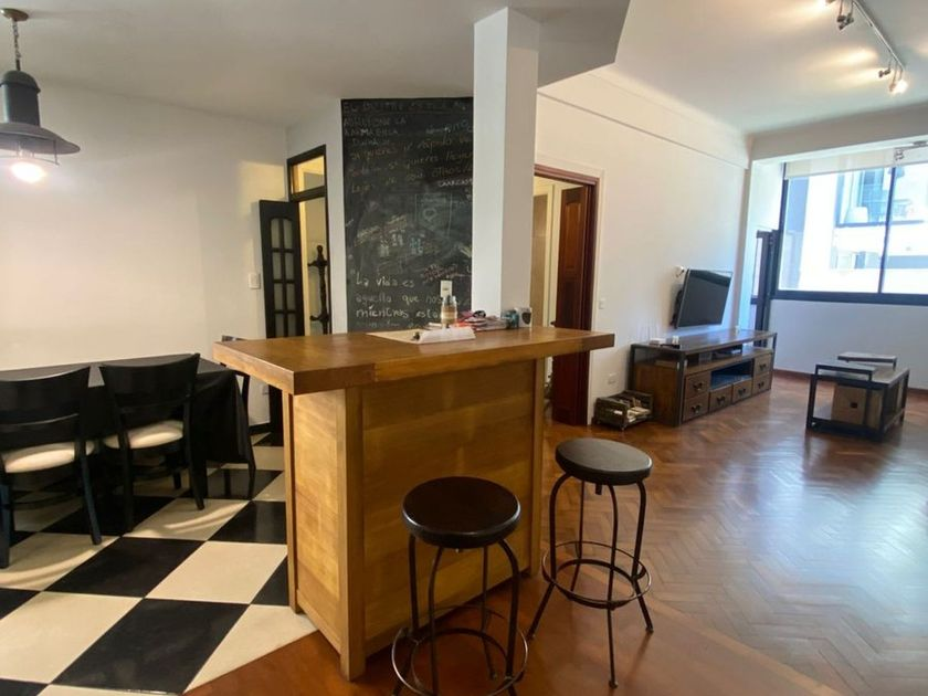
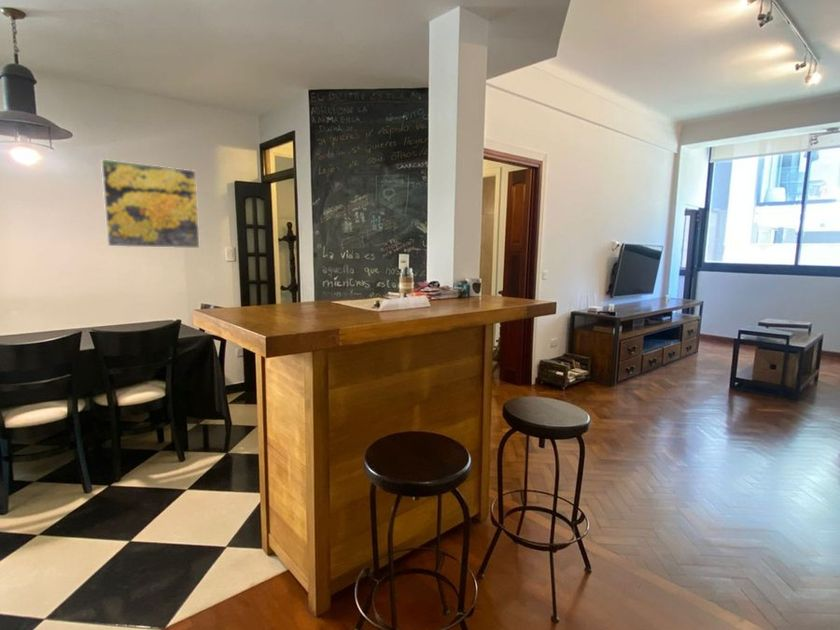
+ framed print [100,158,201,249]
